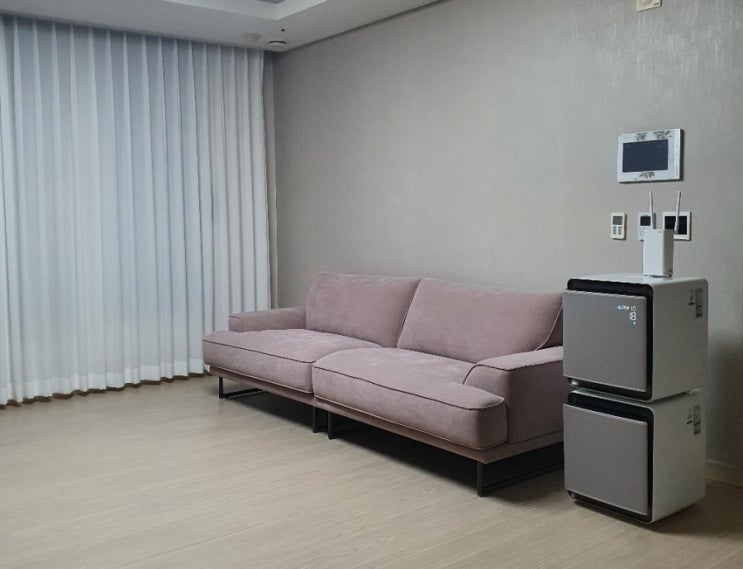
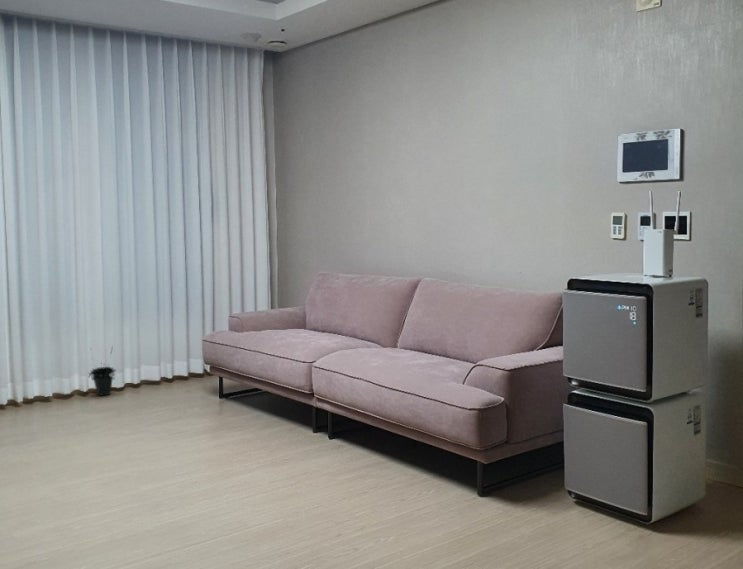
+ potted plant [87,344,117,397]
